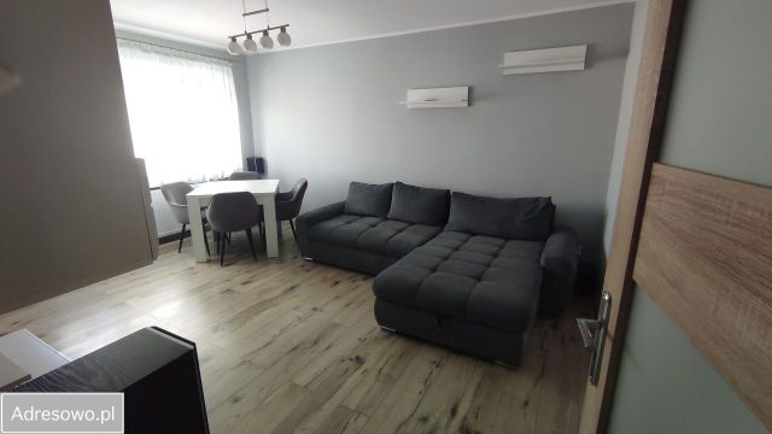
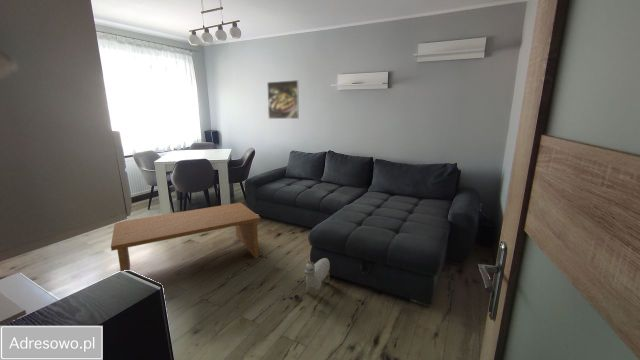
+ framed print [266,79,300,120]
+ coffee table [110,202,262,272]
+ plush toy [304,257,331,295]
